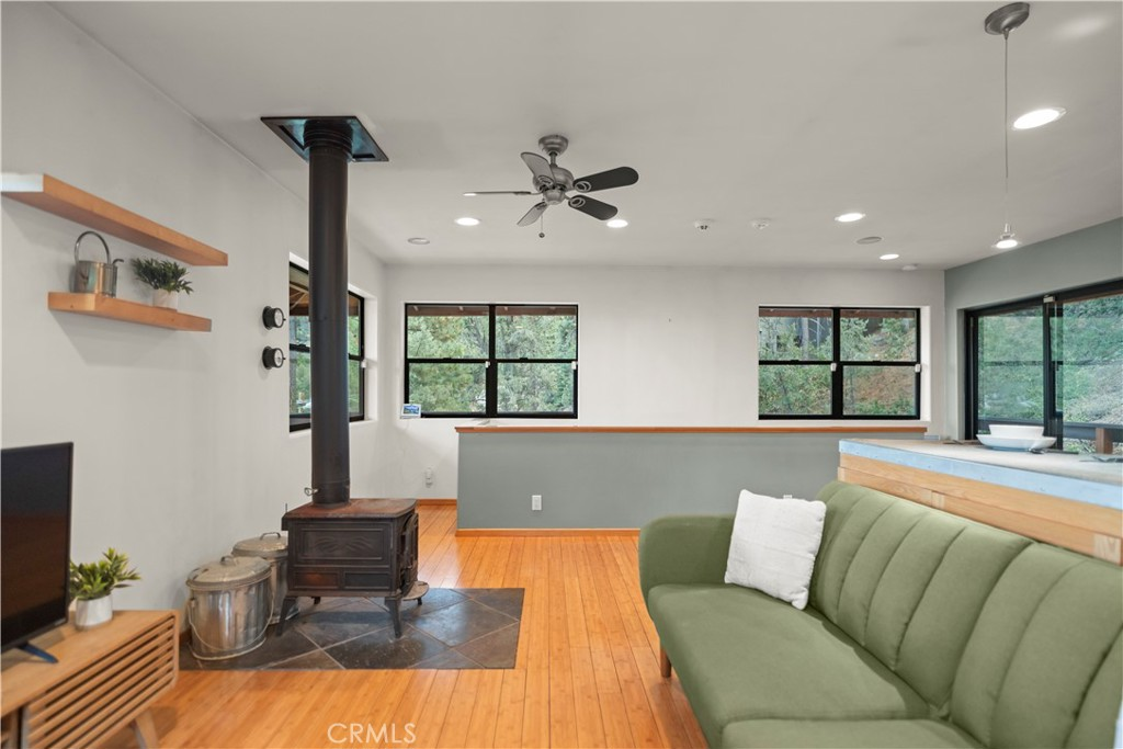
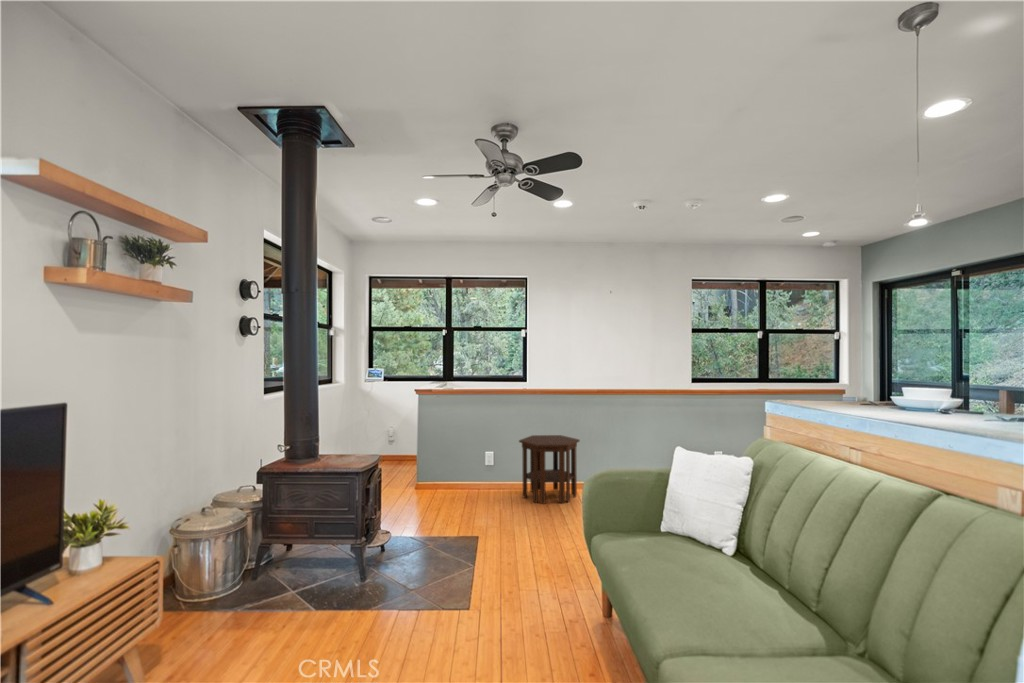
+ side table [518,434,581,505]
